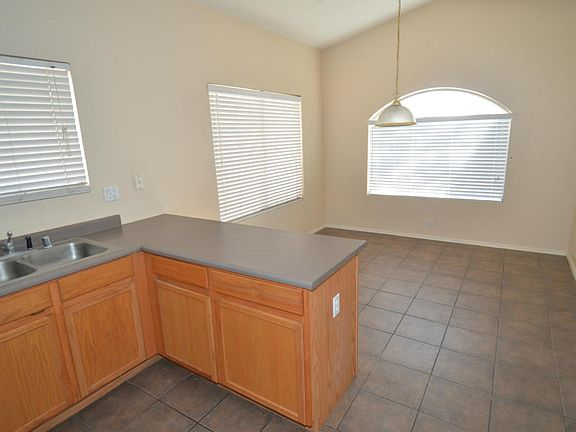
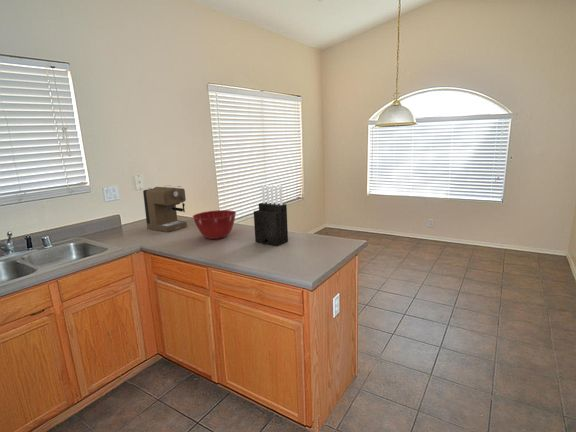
+ knife block [253,183,289,247]
+ coffee maker [142,184,188,233]
+ mixing bowl [192,209,237,240]
